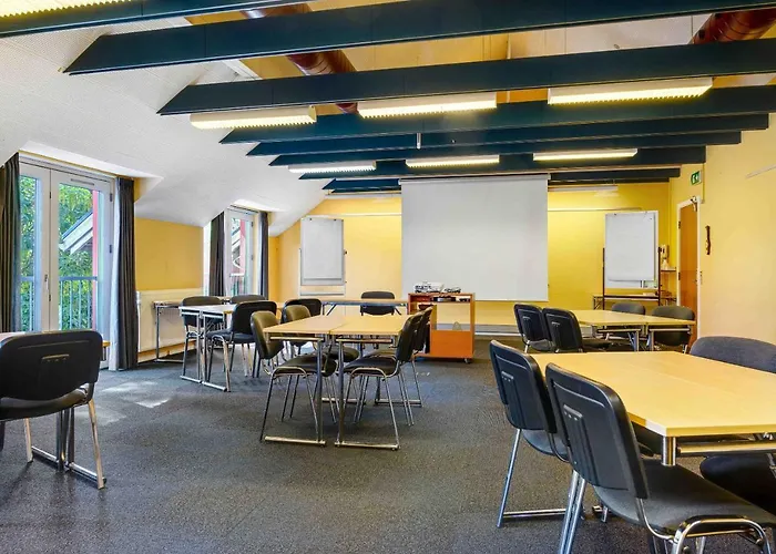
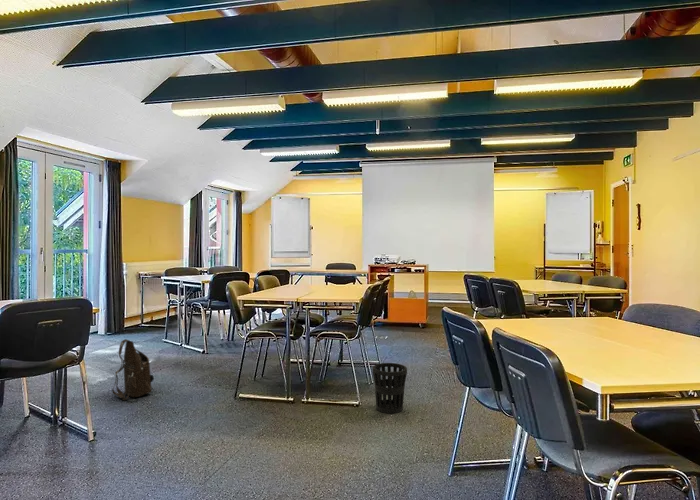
+ shoulder bag [111,338,155,401]
+ wastebasket [372,362,408,414]
